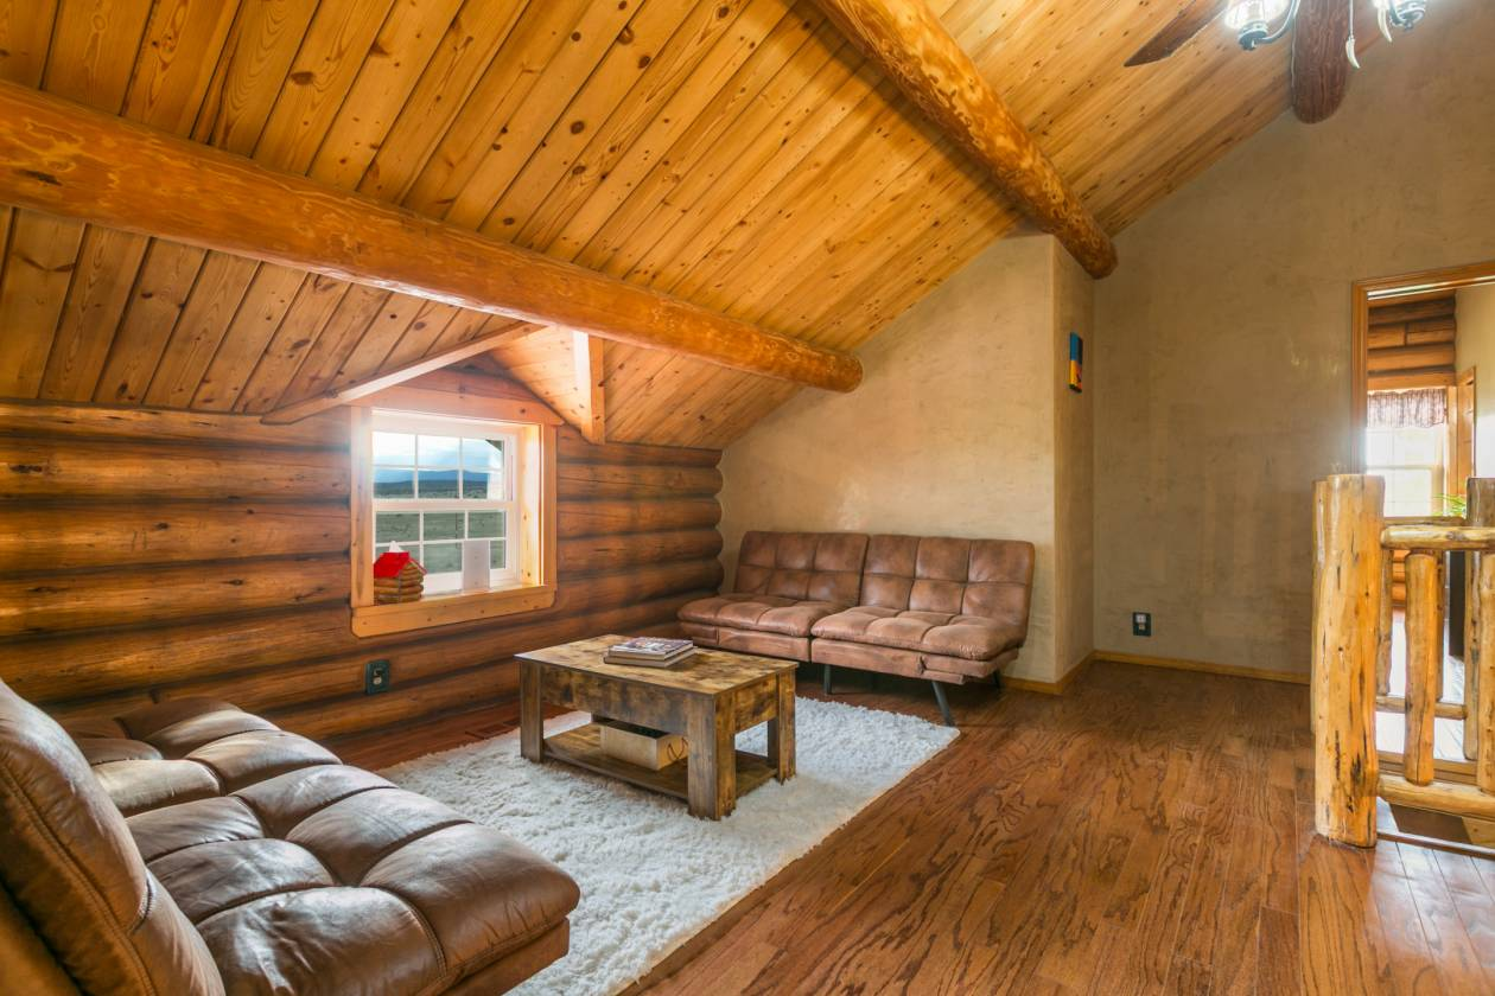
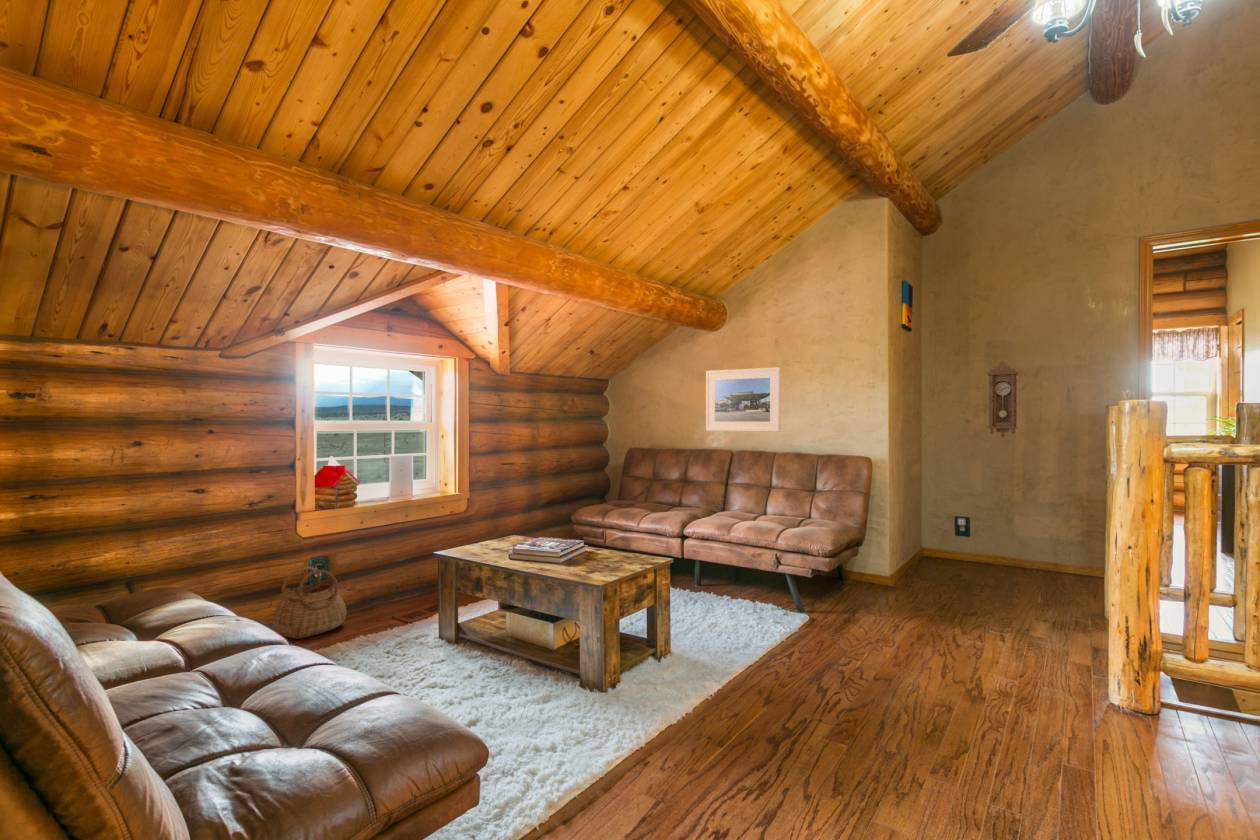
+ pendulum clock [986,359,1020,438]
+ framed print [705,366,781,433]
+ basket [271,565,348,640]
